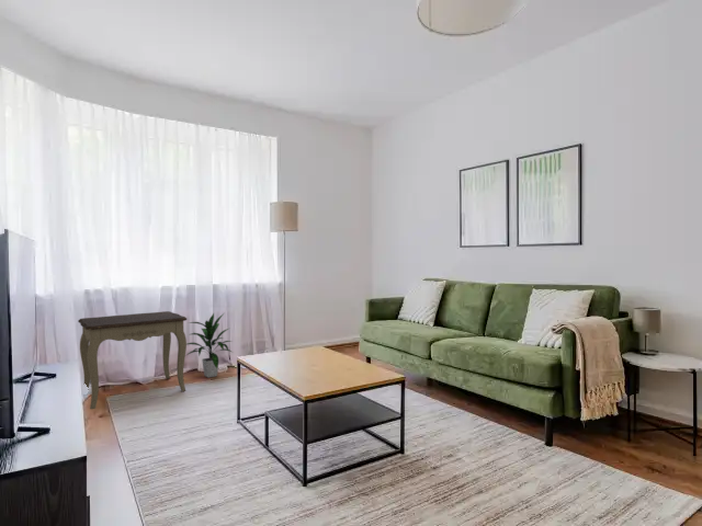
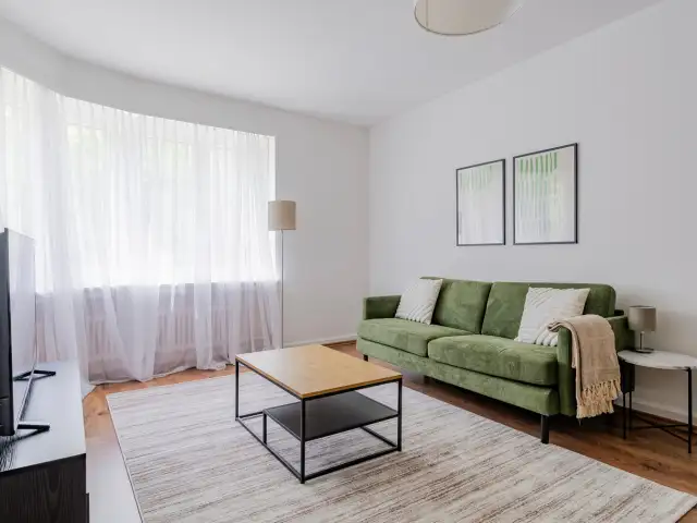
- side table [77,310,188,410]
- indoor plant [185,312,235,379]
